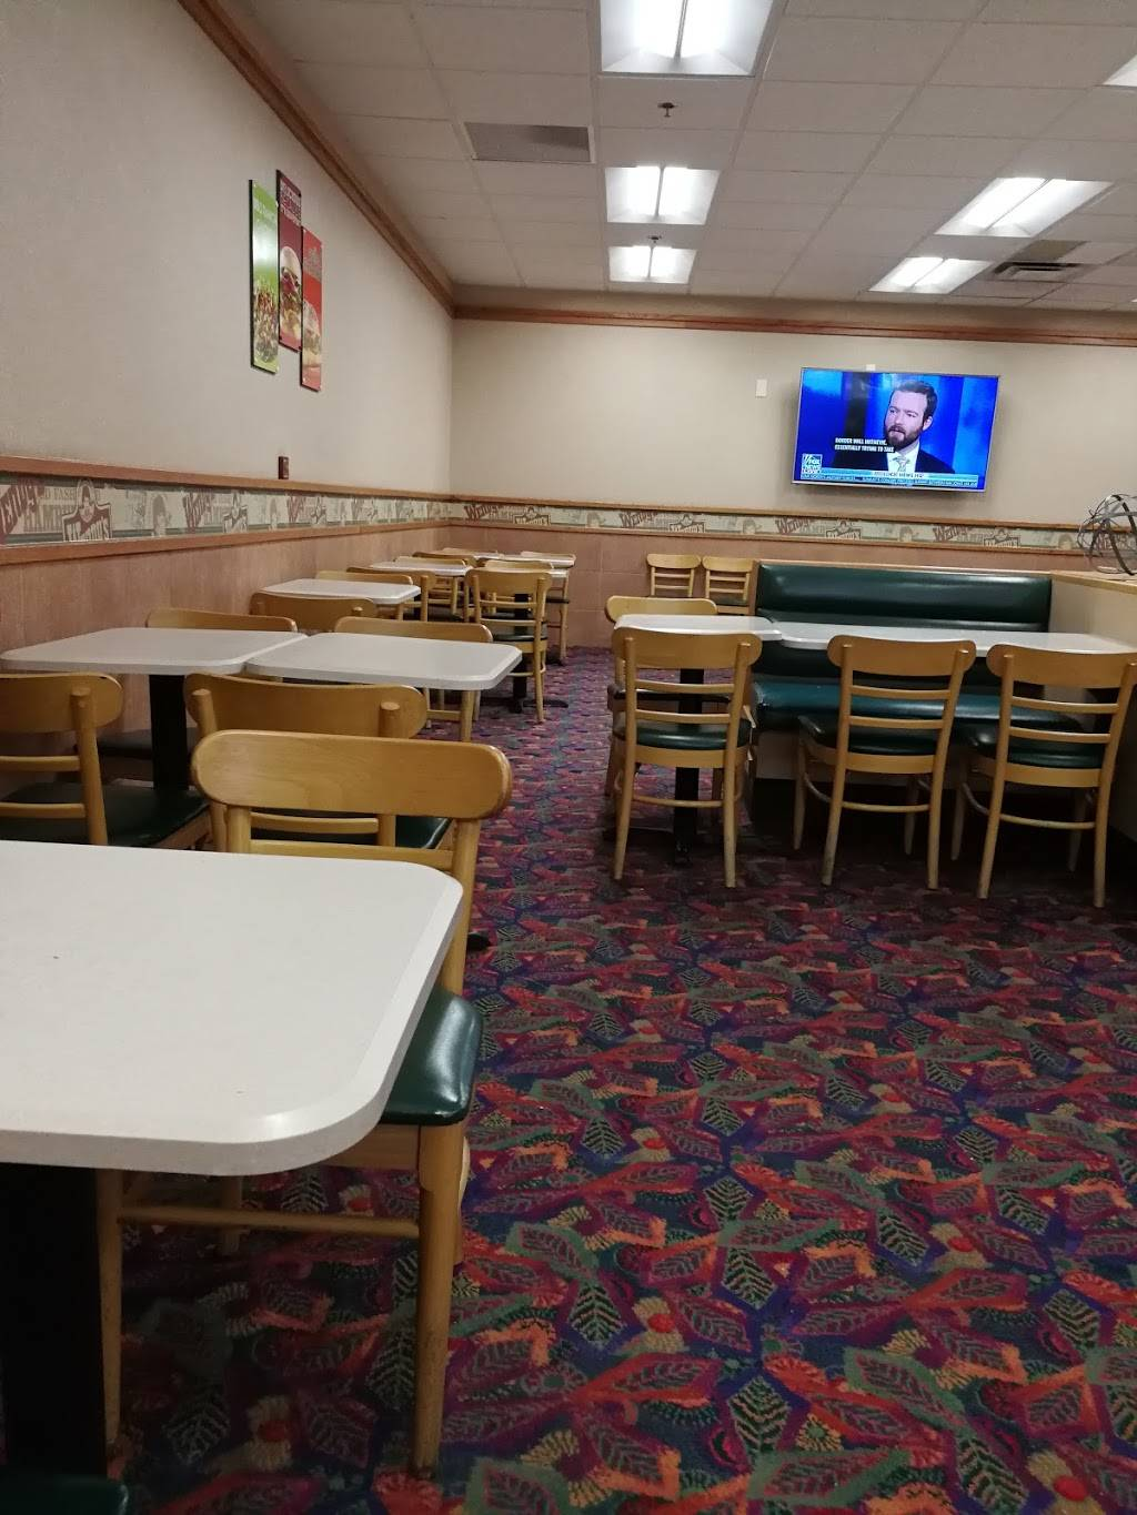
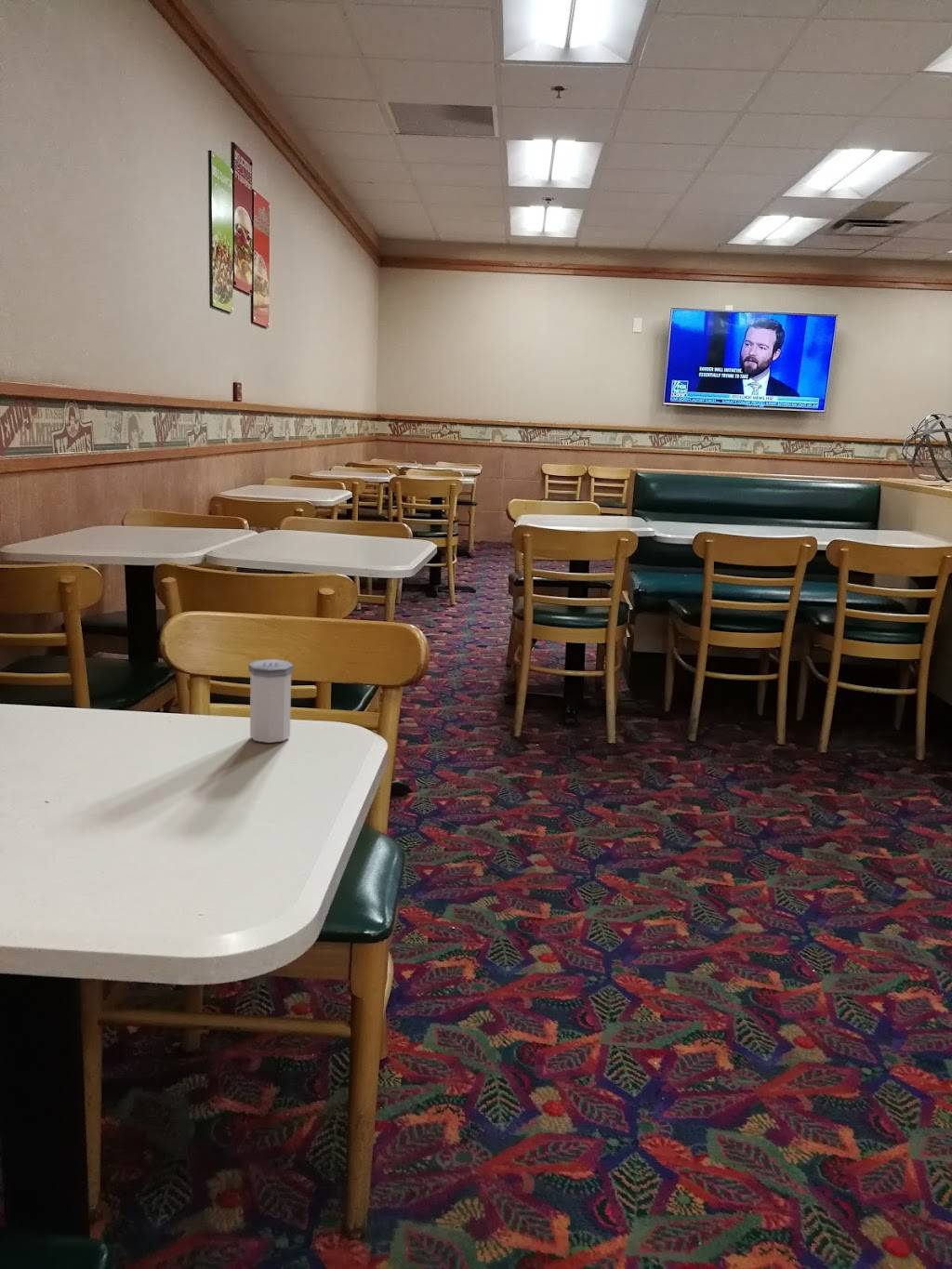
+ salt shaker [247,658,295,744]
